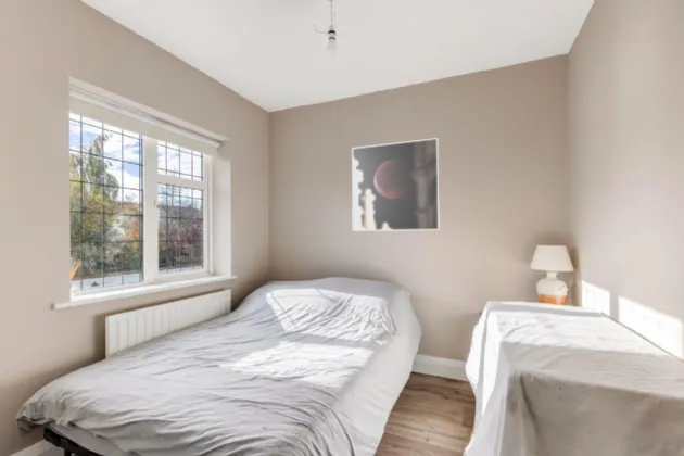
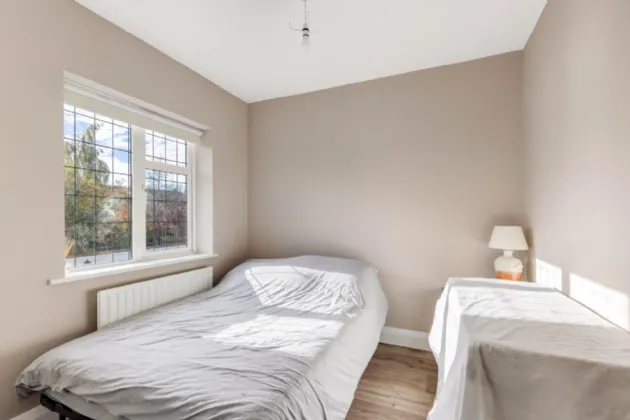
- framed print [351,137,441,232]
